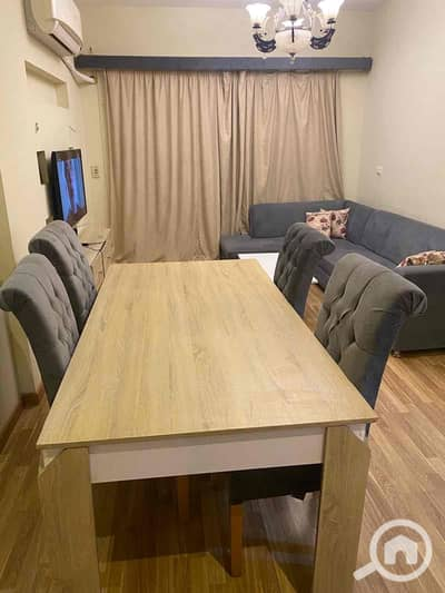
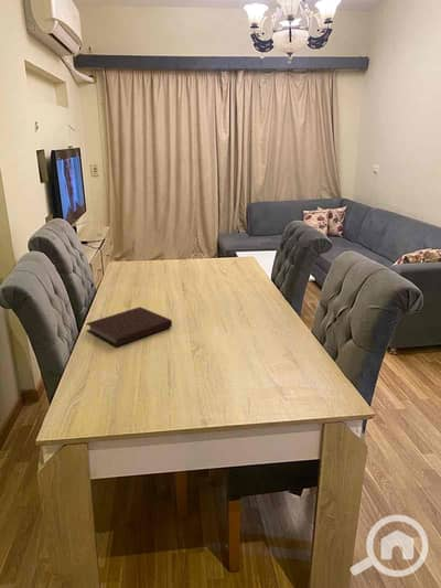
+ notebook [84,306,173,348]
